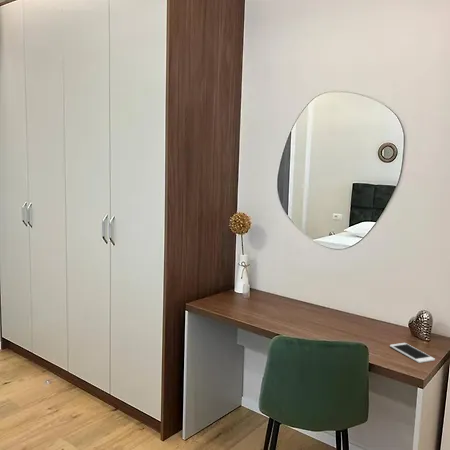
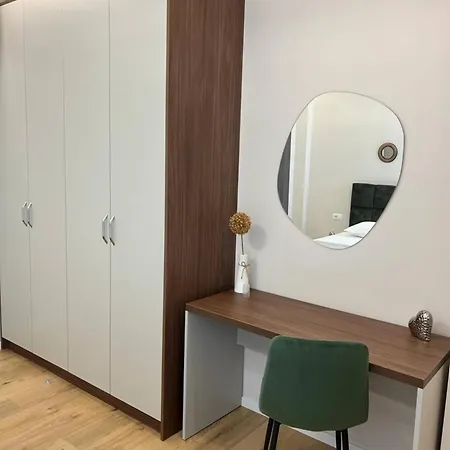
- cell phone [389,342,436,364]
